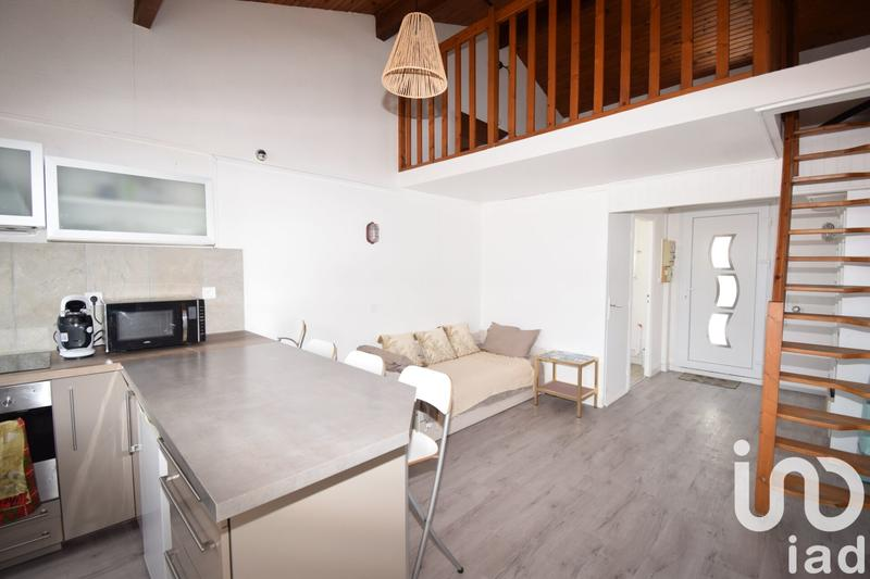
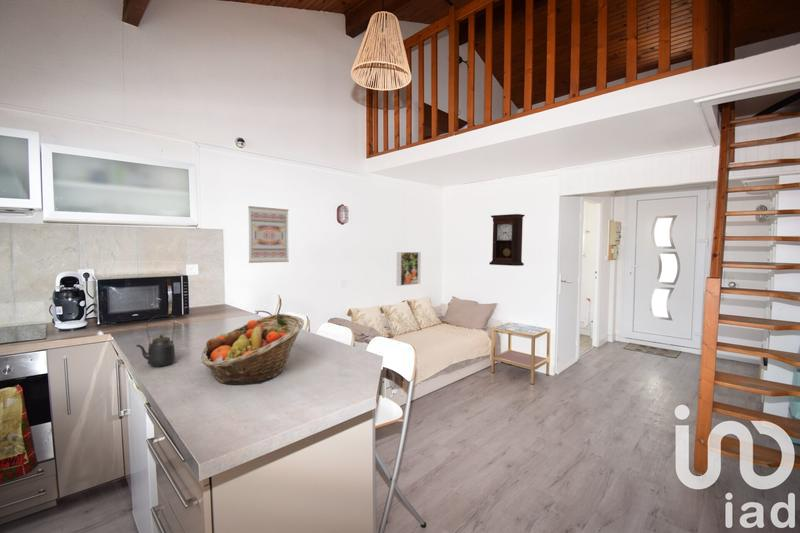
+ fruit basket [200,313,305,385]
+ kettle [135,314,176,367]
+ wall art [247,205,290,264]
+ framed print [396,251,422,287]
+ pendulum clock [488,213,526,267]
